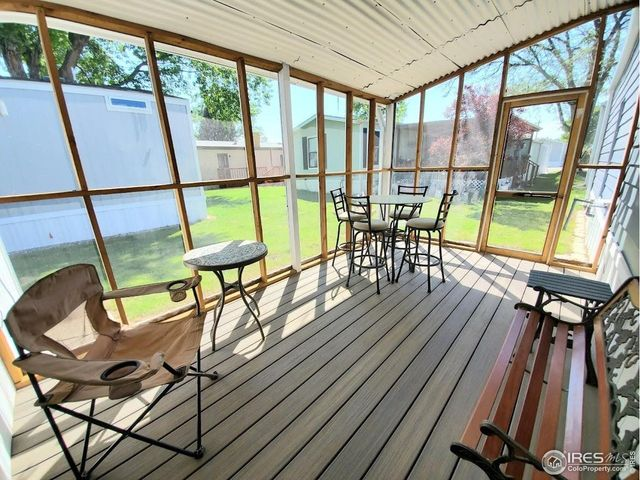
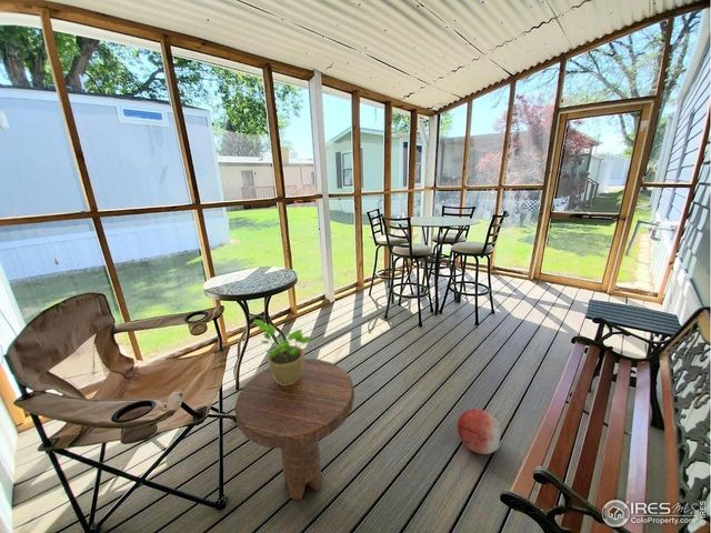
+ ball [457,408,501,455]
+ side table [233,358,356,502]
+ potted plant [252,319,312,385]
